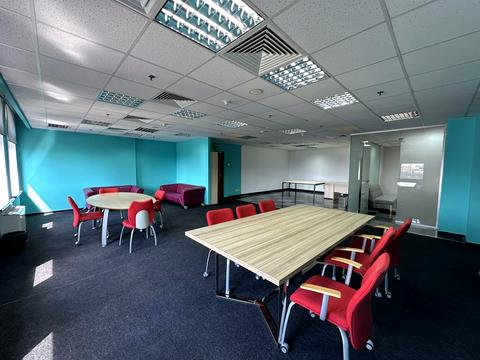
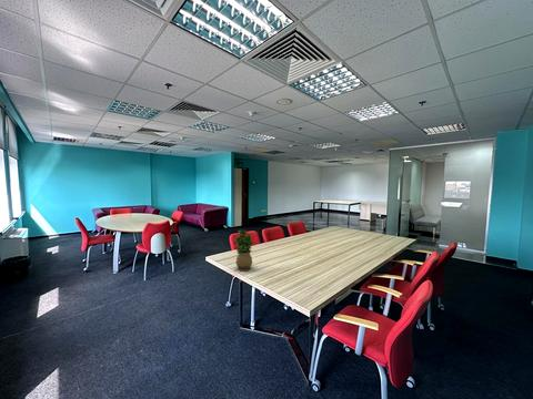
+ potted plant [233,229,255,273]
